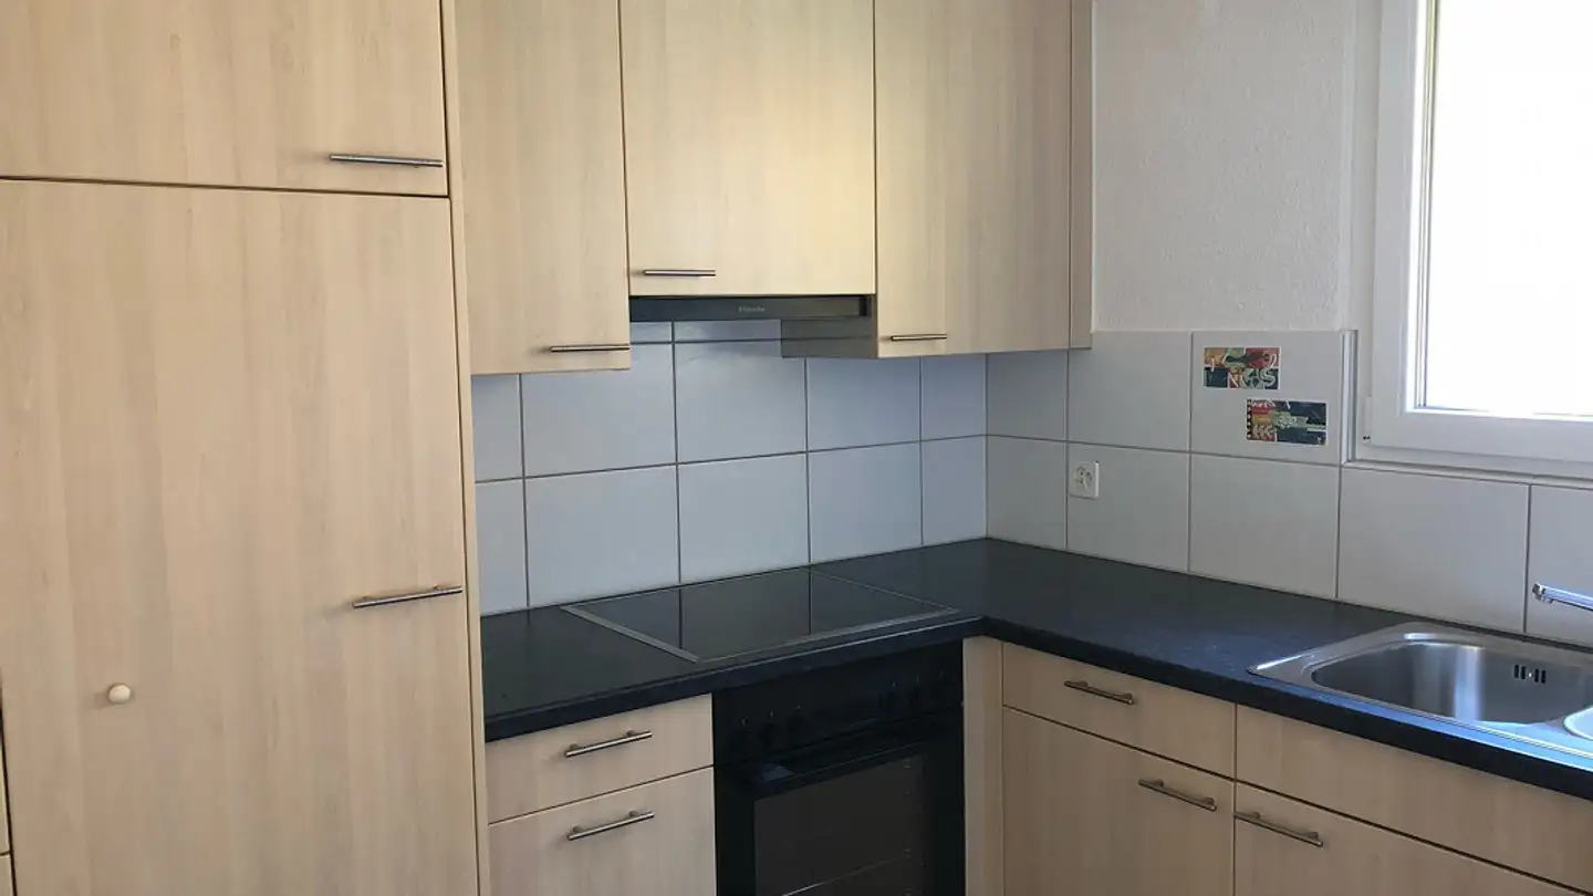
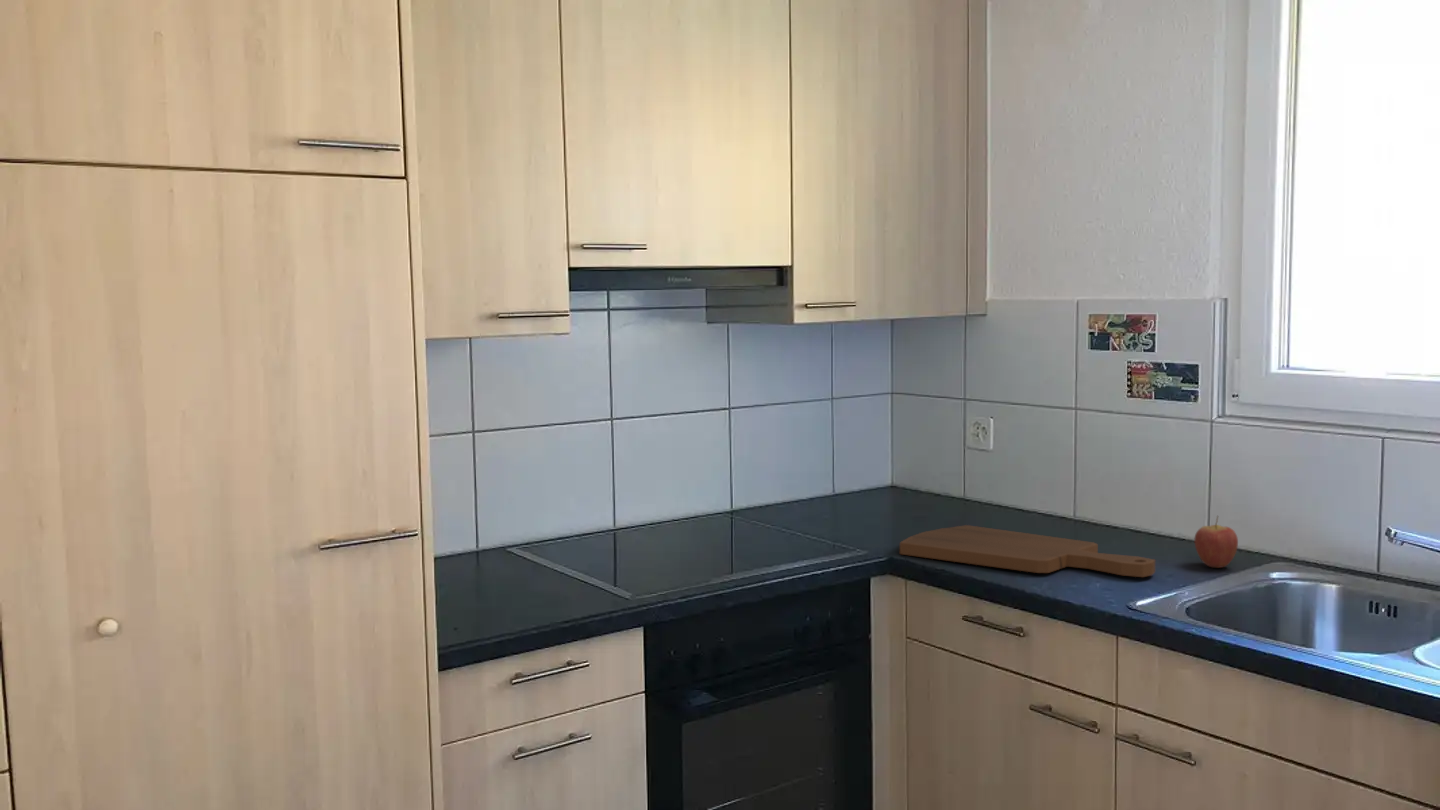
+ fruit [1193,515,1239,569]
+ cutting board [899,524,1156,578]
